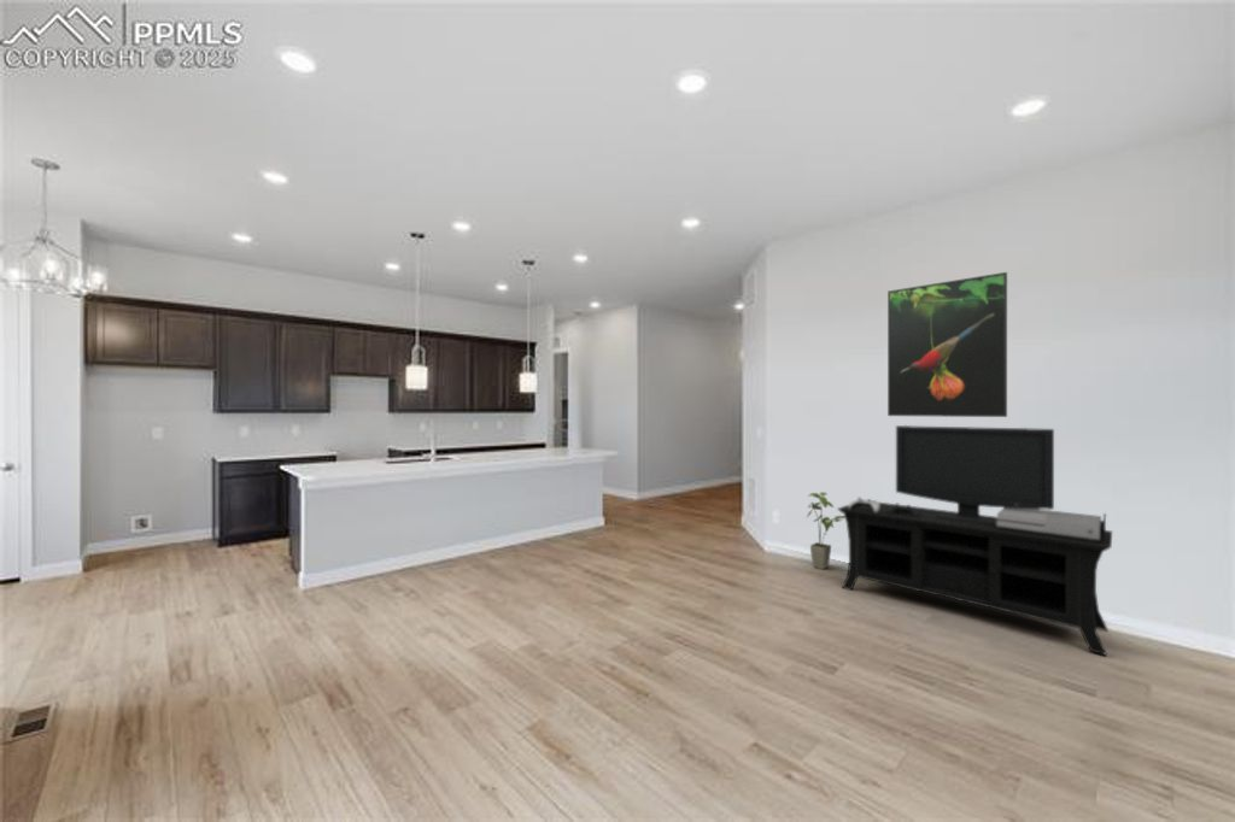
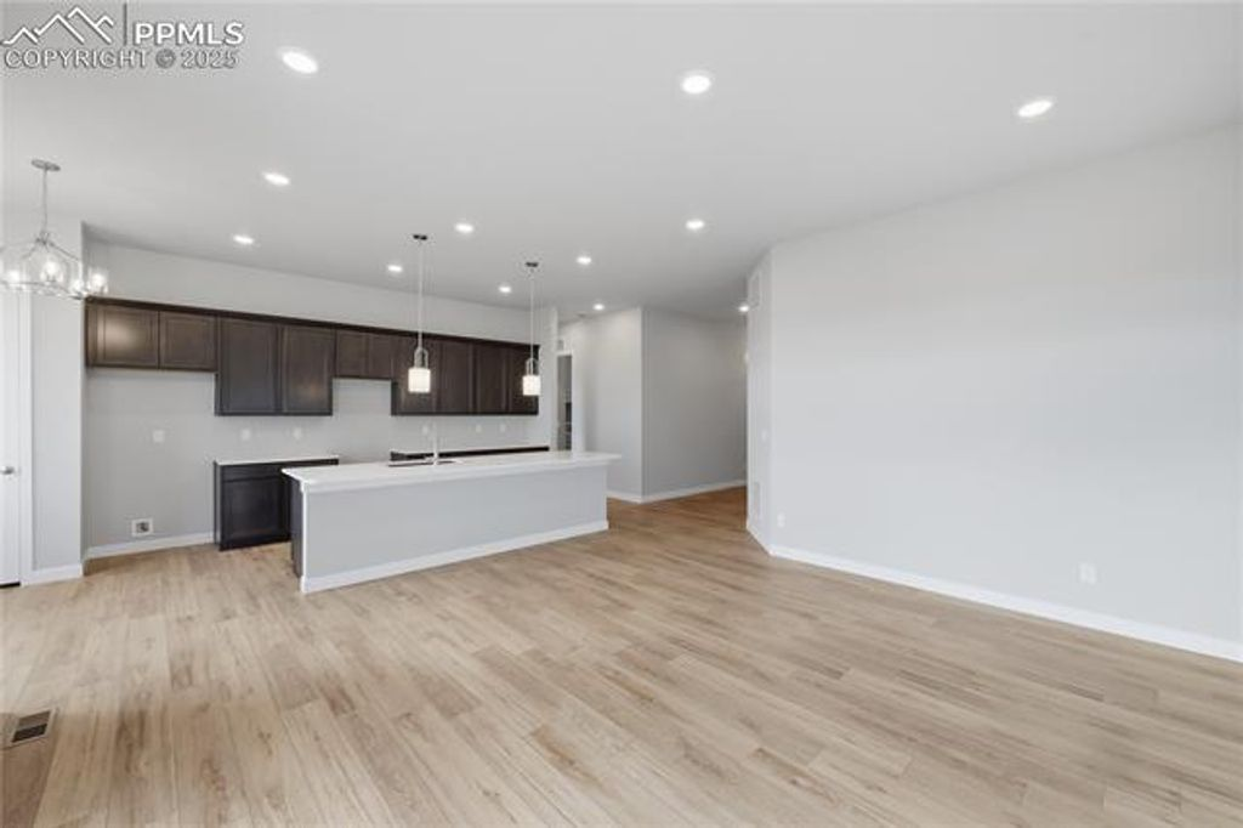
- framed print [886,271,1008,418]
- house plant [804,491,845,570]
- media console [836,424,1113,657]
